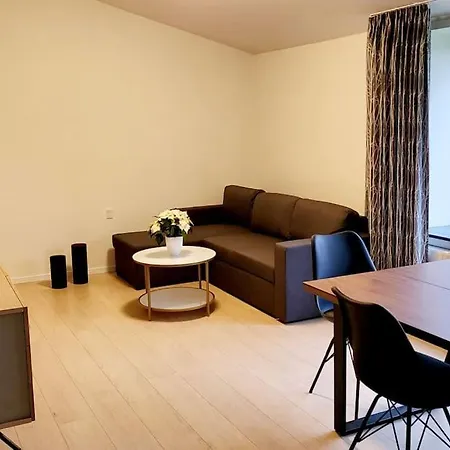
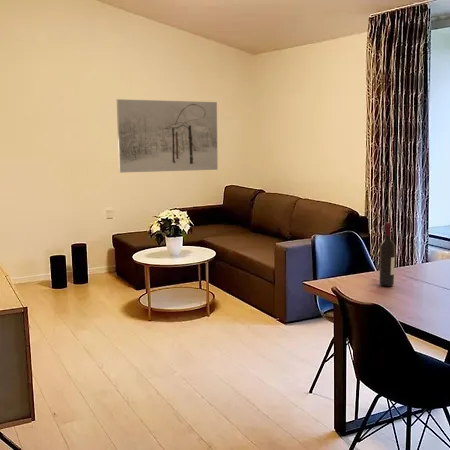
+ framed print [116,98,219,174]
+ wine bottle [378,222,396,287]
